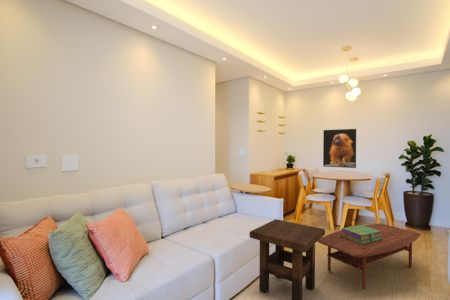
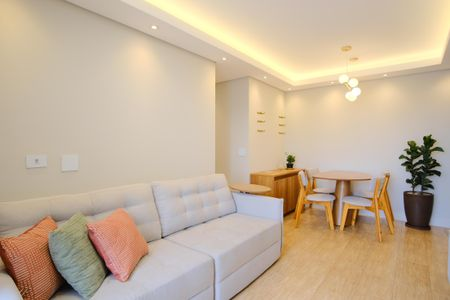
- coffee table [317,223,421,290]
- stack of books [340,224,382,244]
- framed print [322,128,357,169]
- side table [249,218,326,300]
